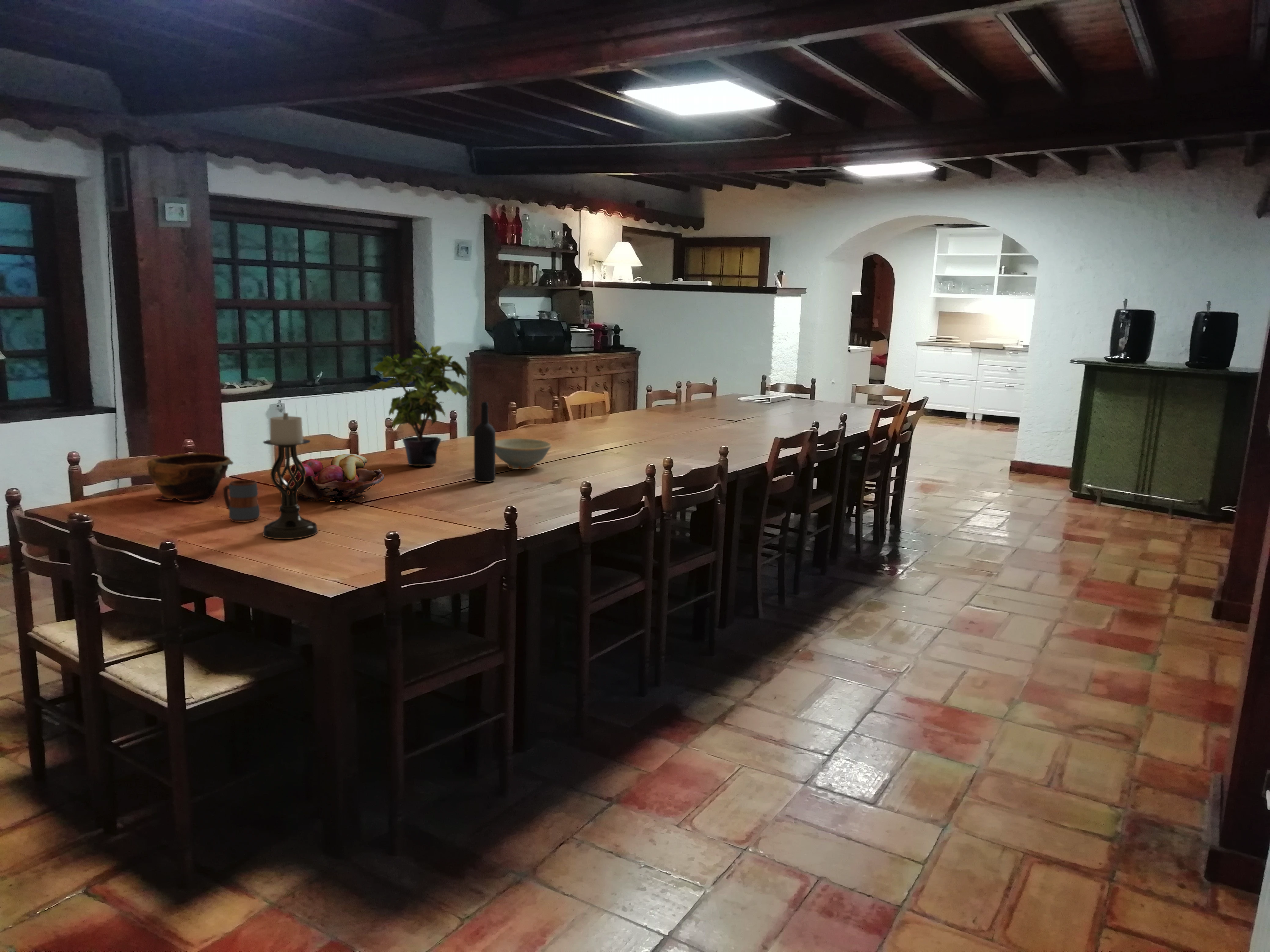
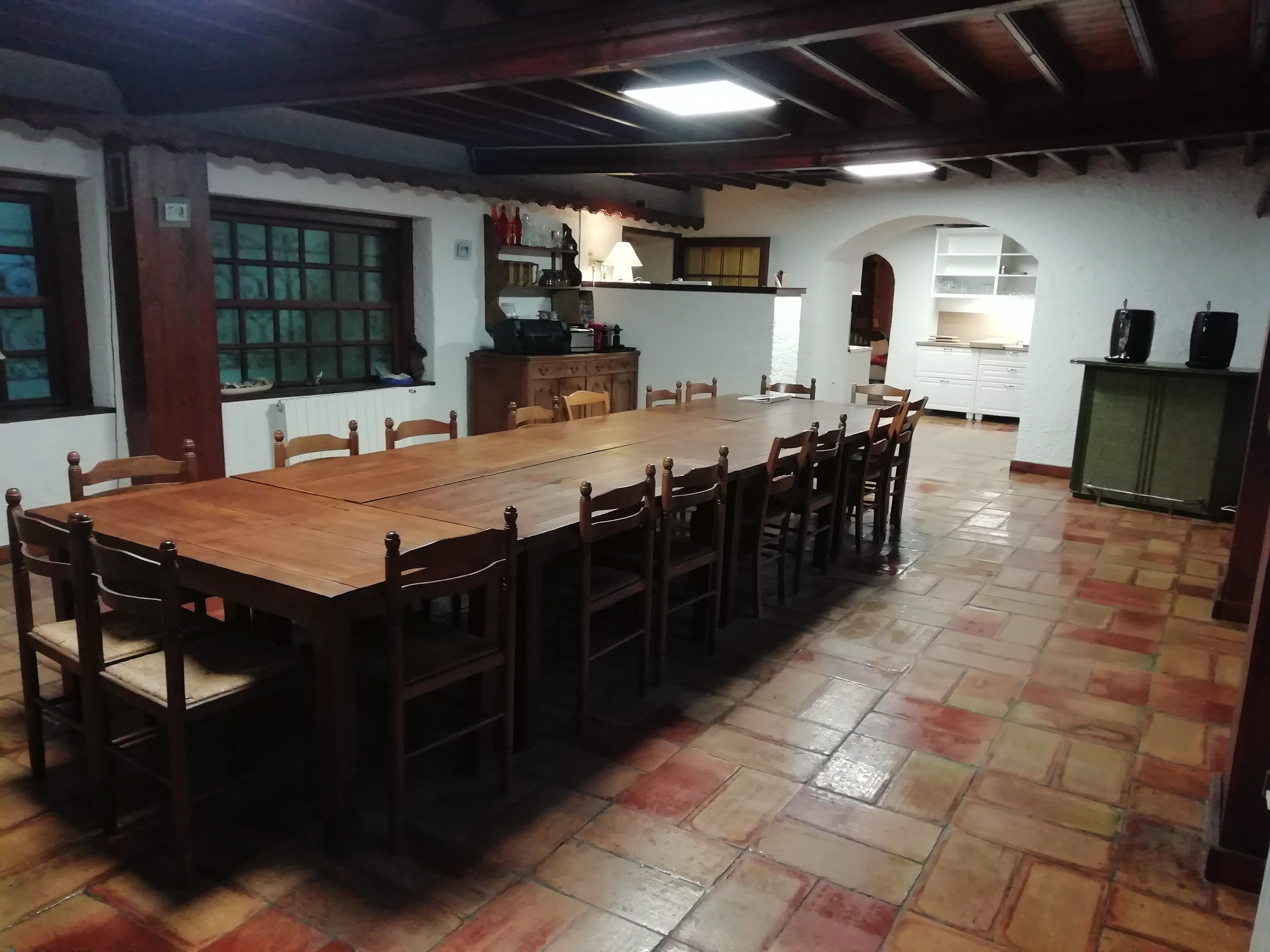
- wine bottle [474,402,496,483]
- candle holder [263,412,318,540]
- mug [223,479,260,522]
- bowl [146,452,234,503]
- dish [495,438,552,470]
- fruit basket [276,453,384,502]
- potted plant [366,341,470,466]
